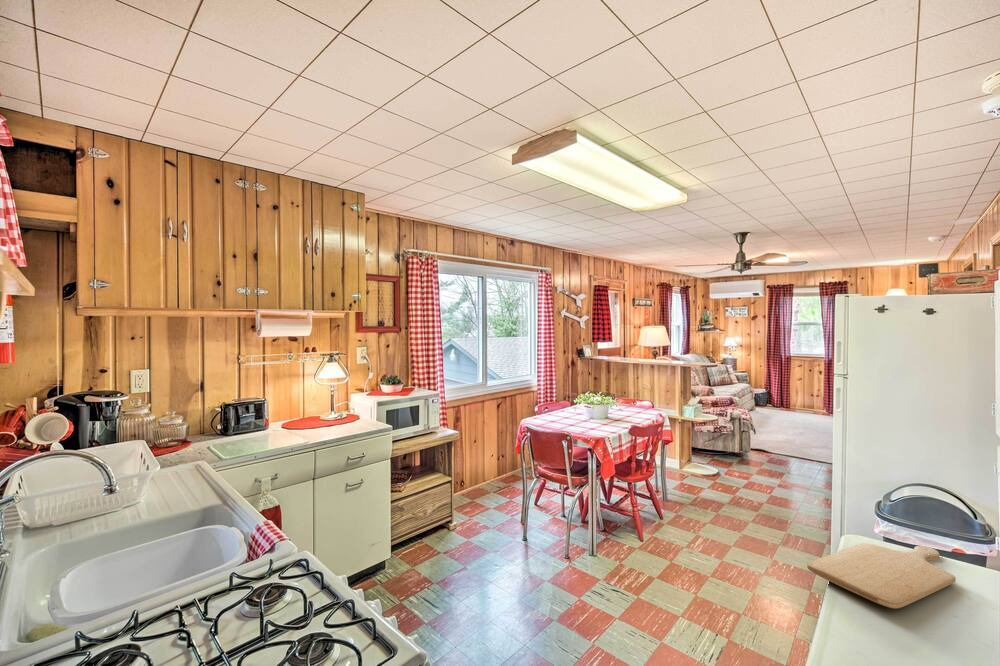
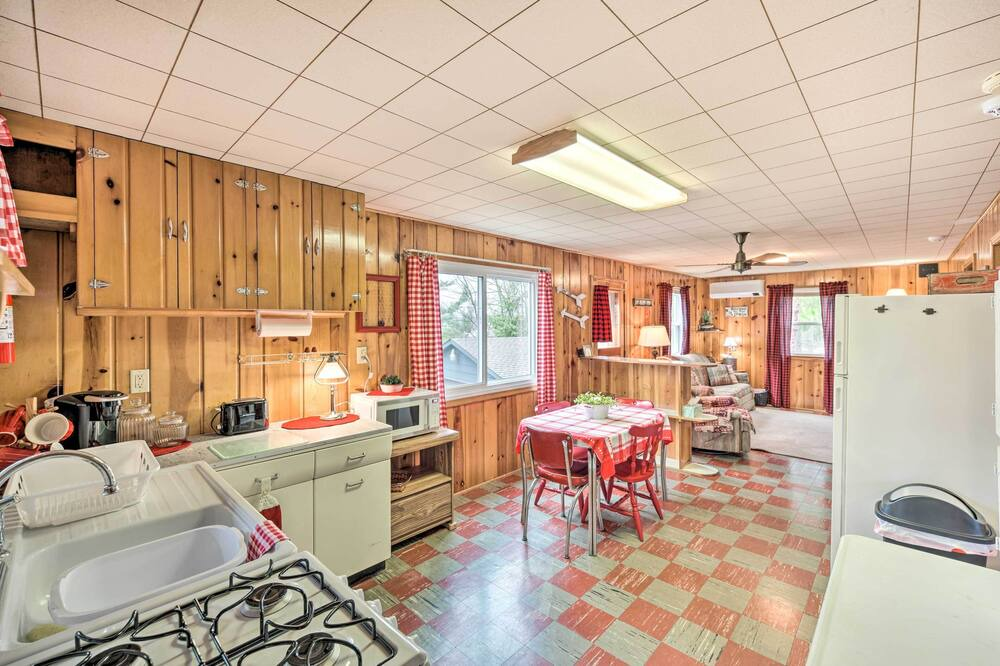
- chopping board [806,542,957,610]
